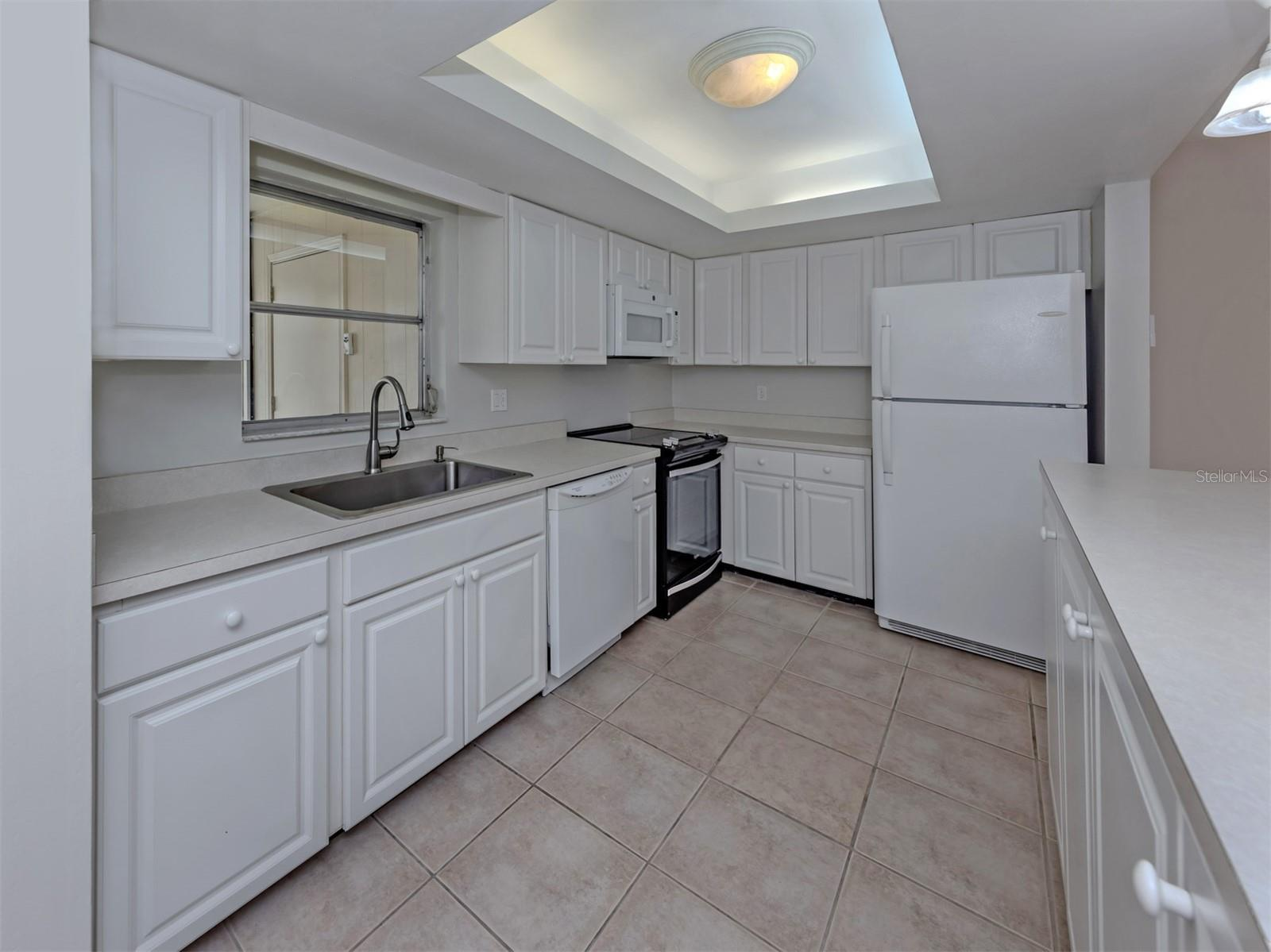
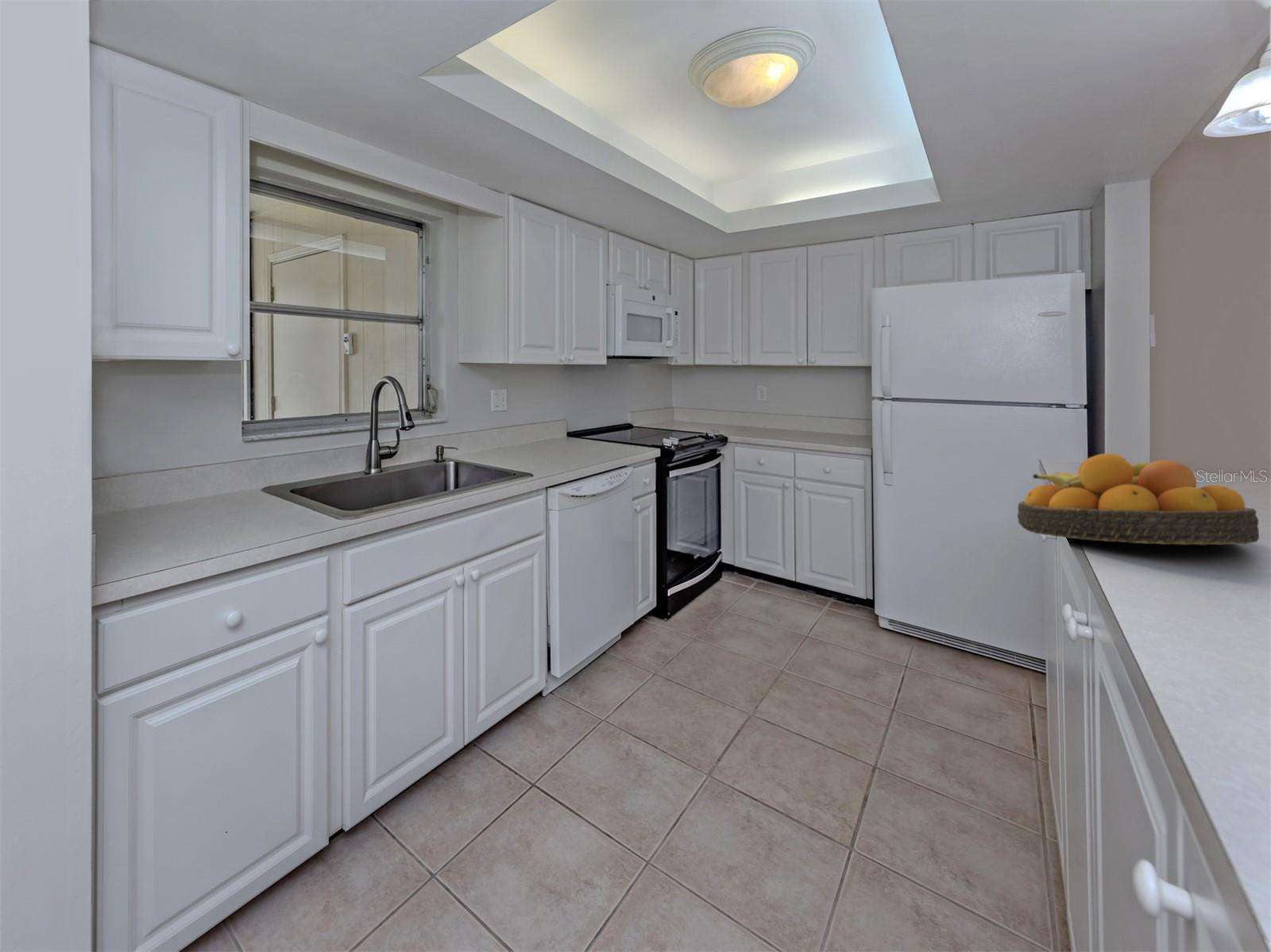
+ fruit bowl [1017,453,1260,545]
